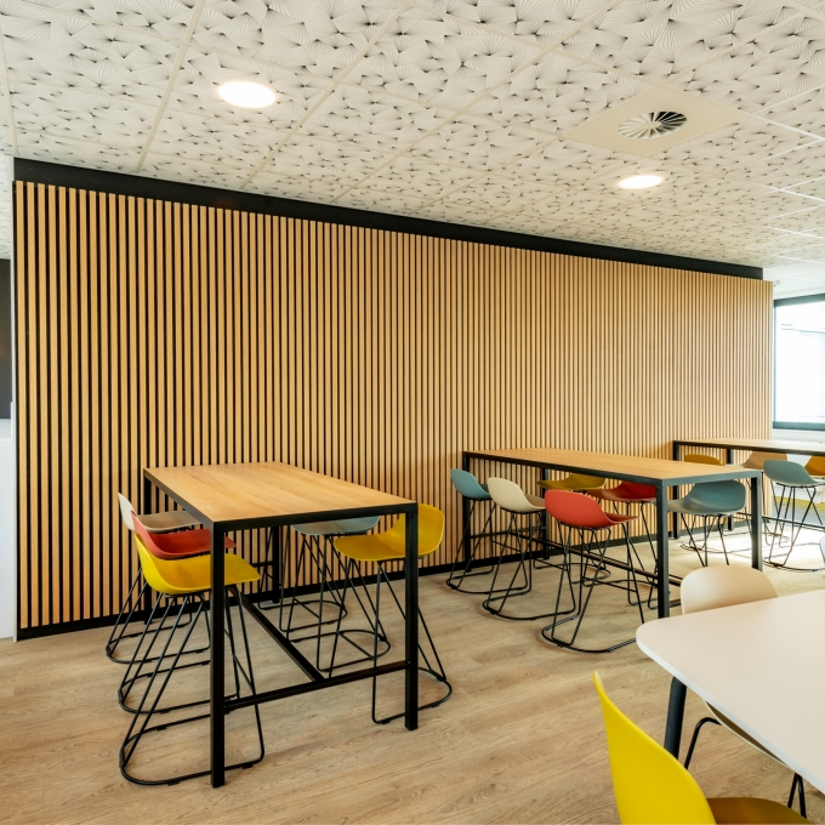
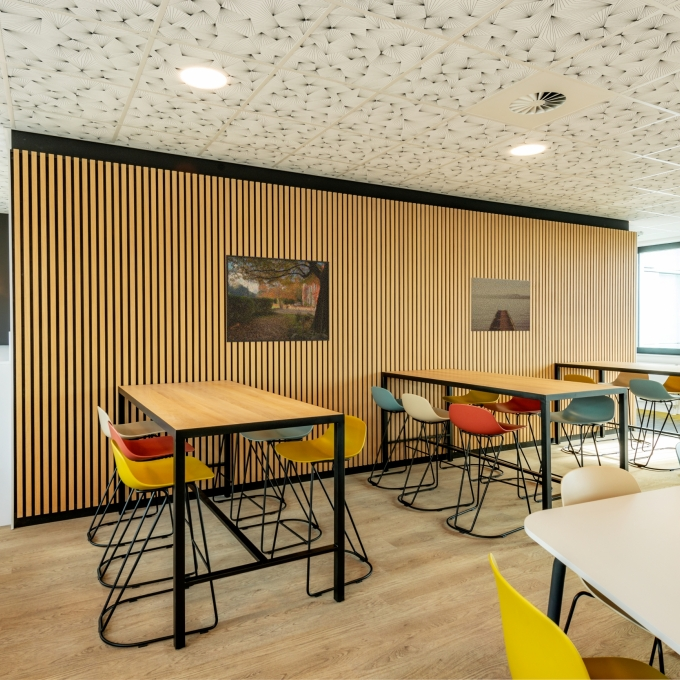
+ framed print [225,254,330,343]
+ wall art [470,276,531,332]
